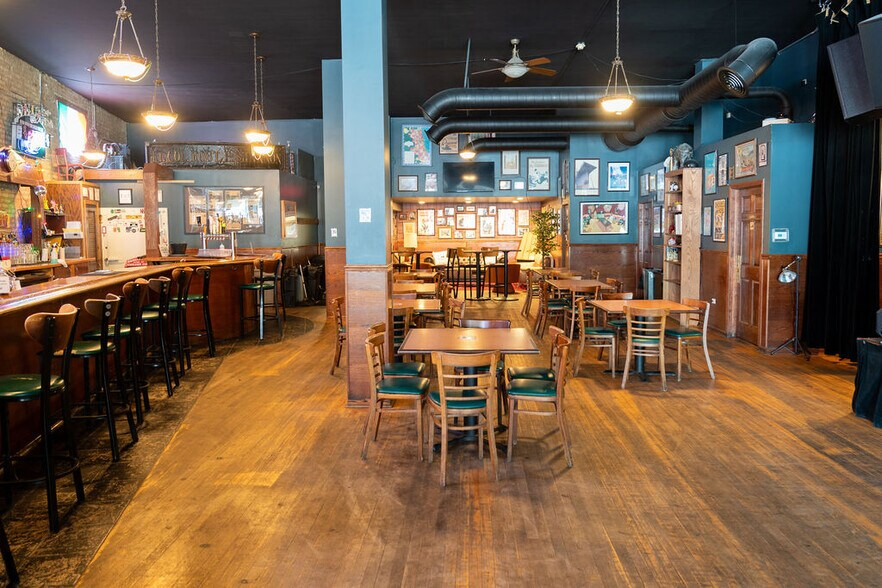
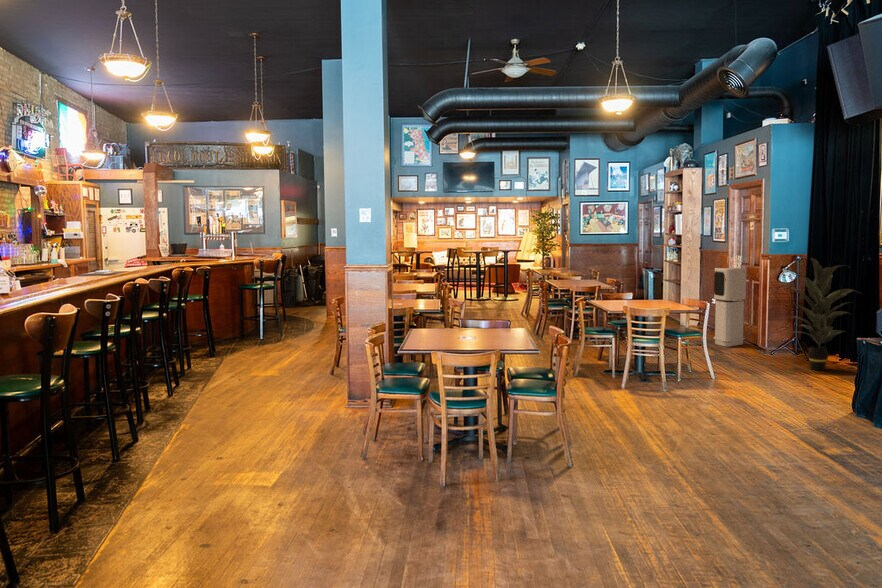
+ air purifier [712,267,747,347]
+ indoor plant [778,257,862,371]
